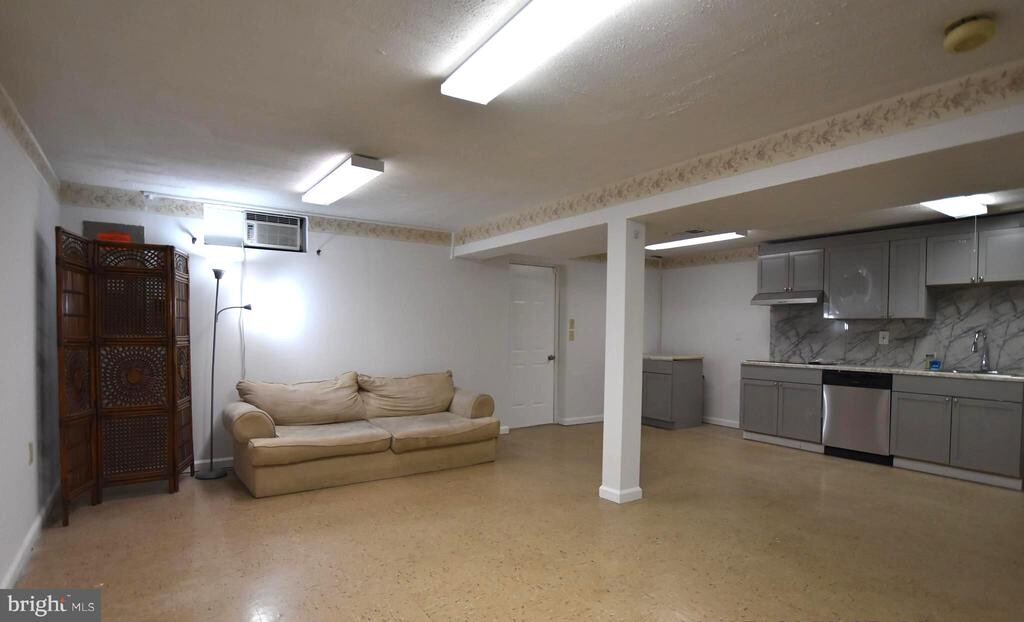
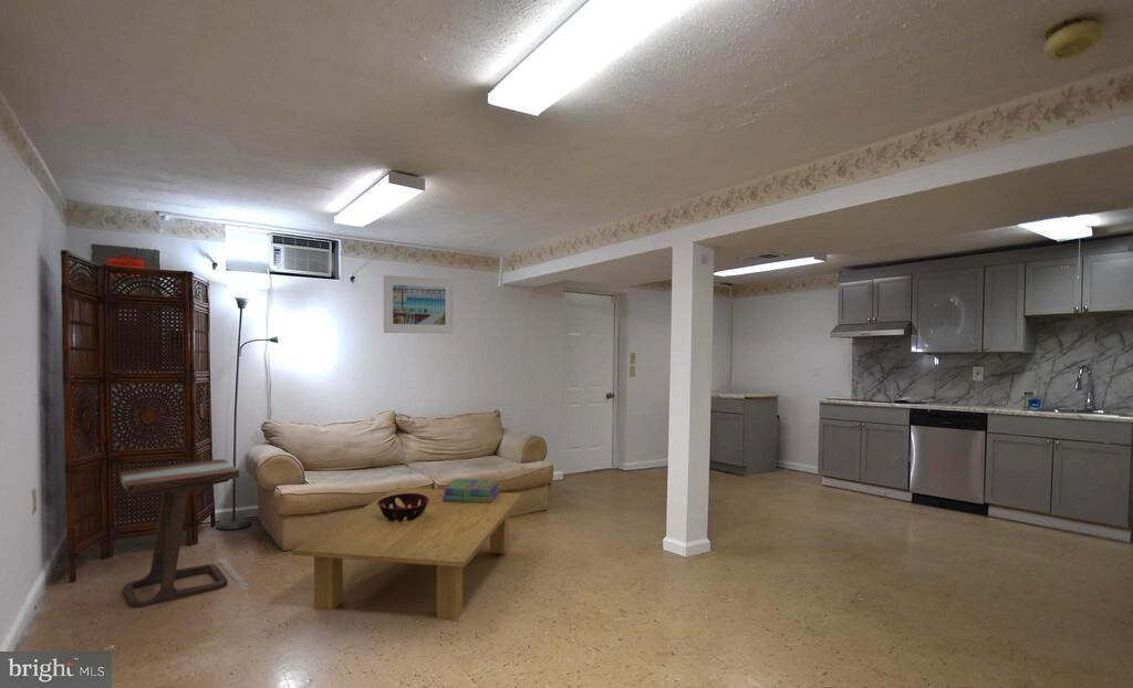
+ decorative bowl [377,493,429,521]
+ side table [118,458,249,608]
+ stack of books [443,478,500,503]
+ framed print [383,274,455,334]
+ coffee table [291,487,522,622]
